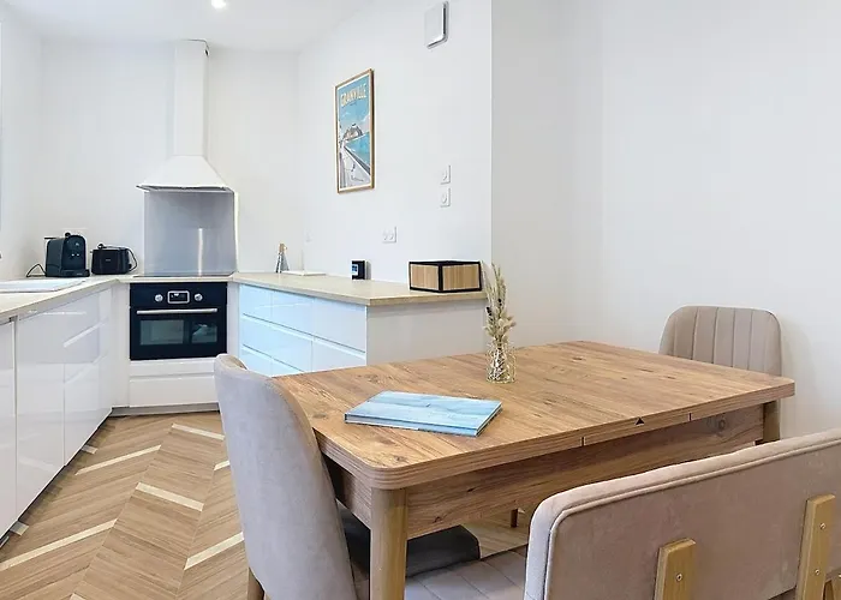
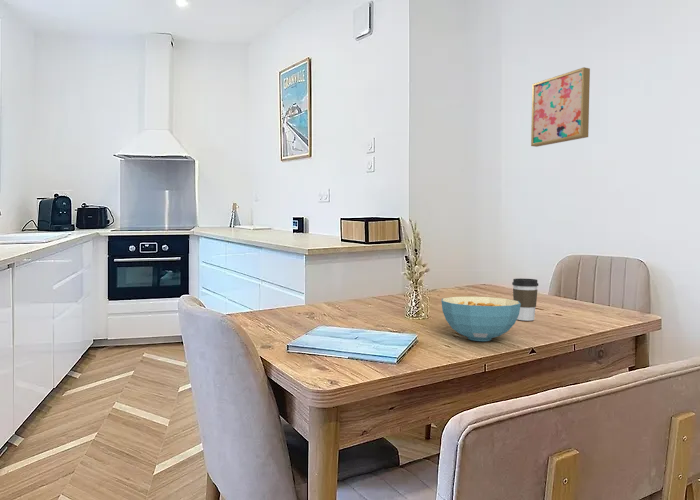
+ wall art [530,66,591,148]
+ cereal bowl [440,295,521,342]
+ coffee cup [511,277,539,322]
